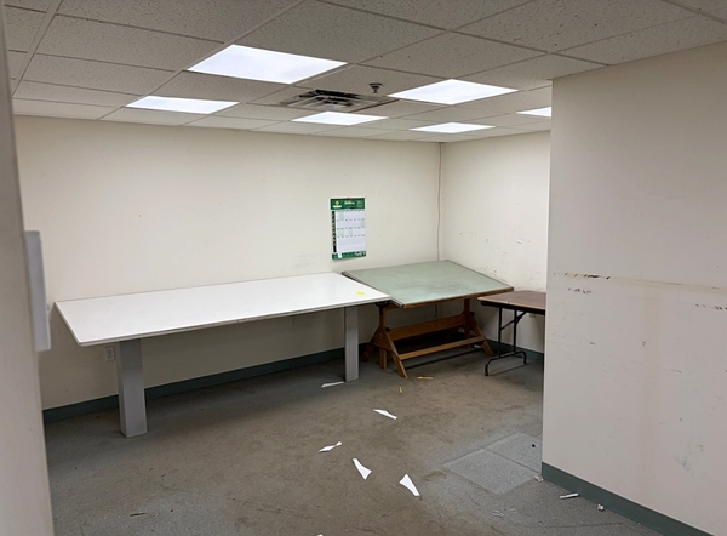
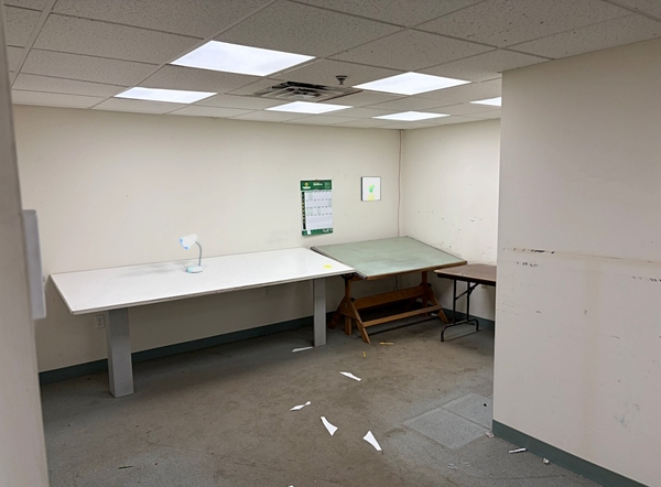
+ wall art [360,176,382,202]
+ desk lamp [178,232,205,273]
